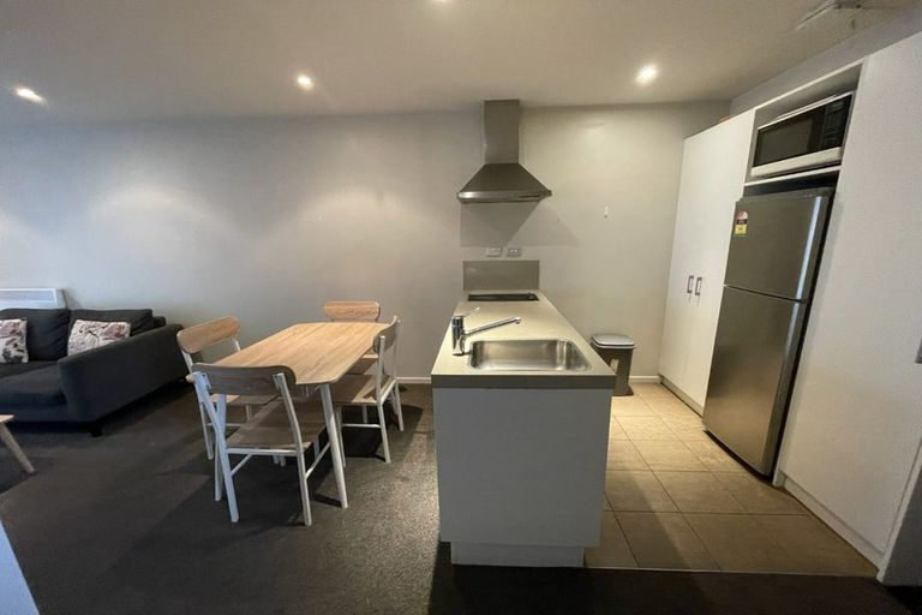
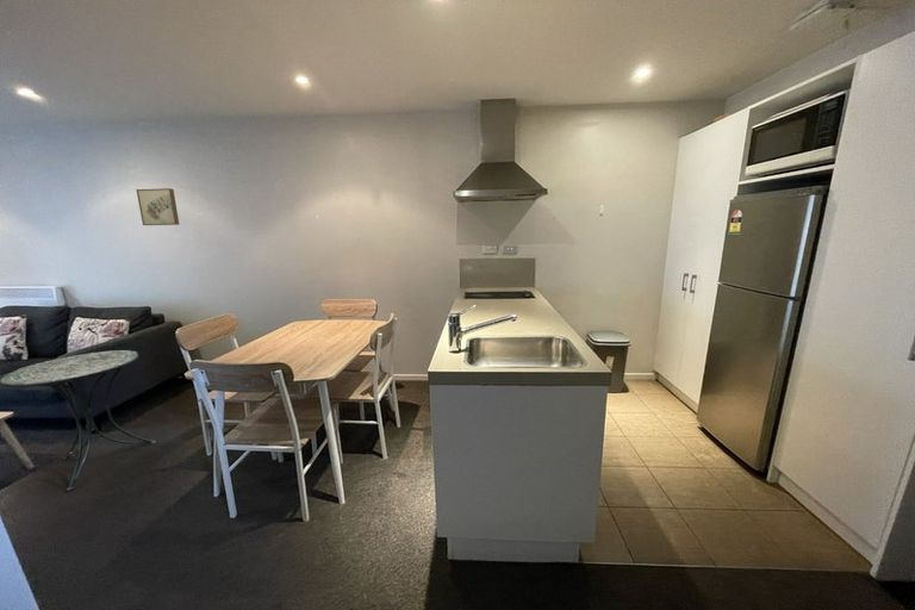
+ side table [0,349,157,492]
+ wall art [136,187,181,226]
